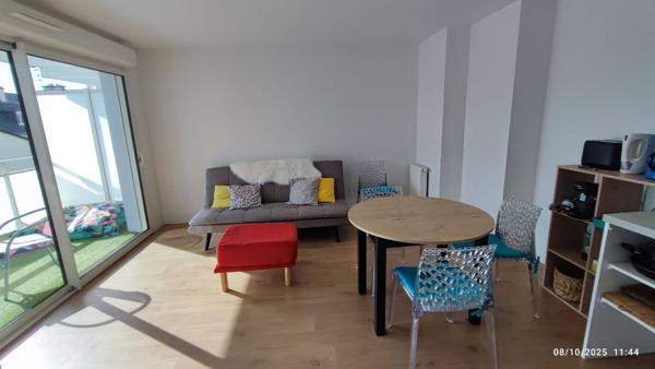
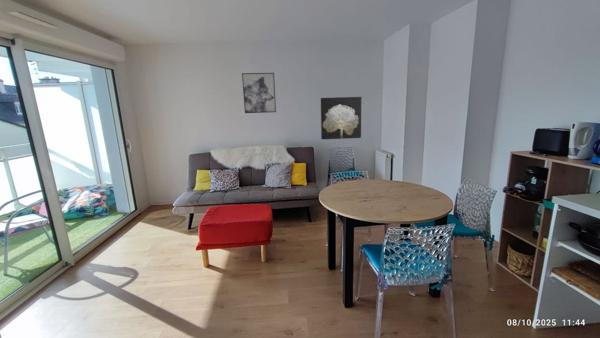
+ wall art [320,96,362,140]
+ wall art [241,72,277,114]
